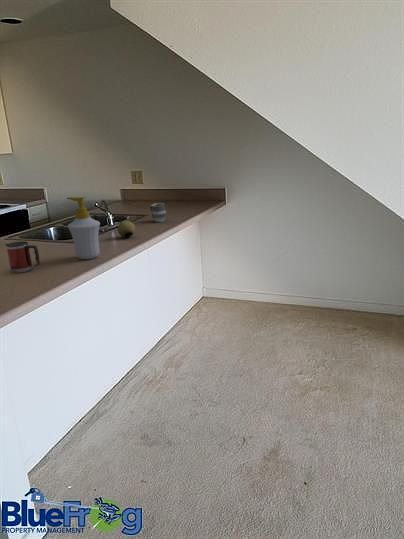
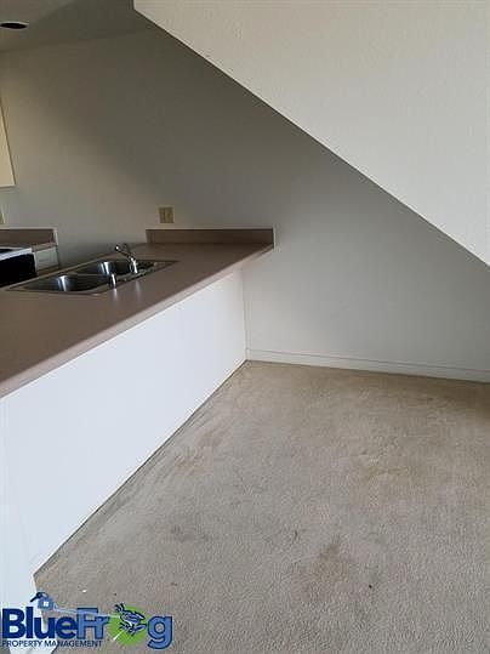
- soap bottle [66,196,101,260]
- mug [4,240,41,274]
- fruit [117,220,136,238]
- cup [149,202,167,223]
